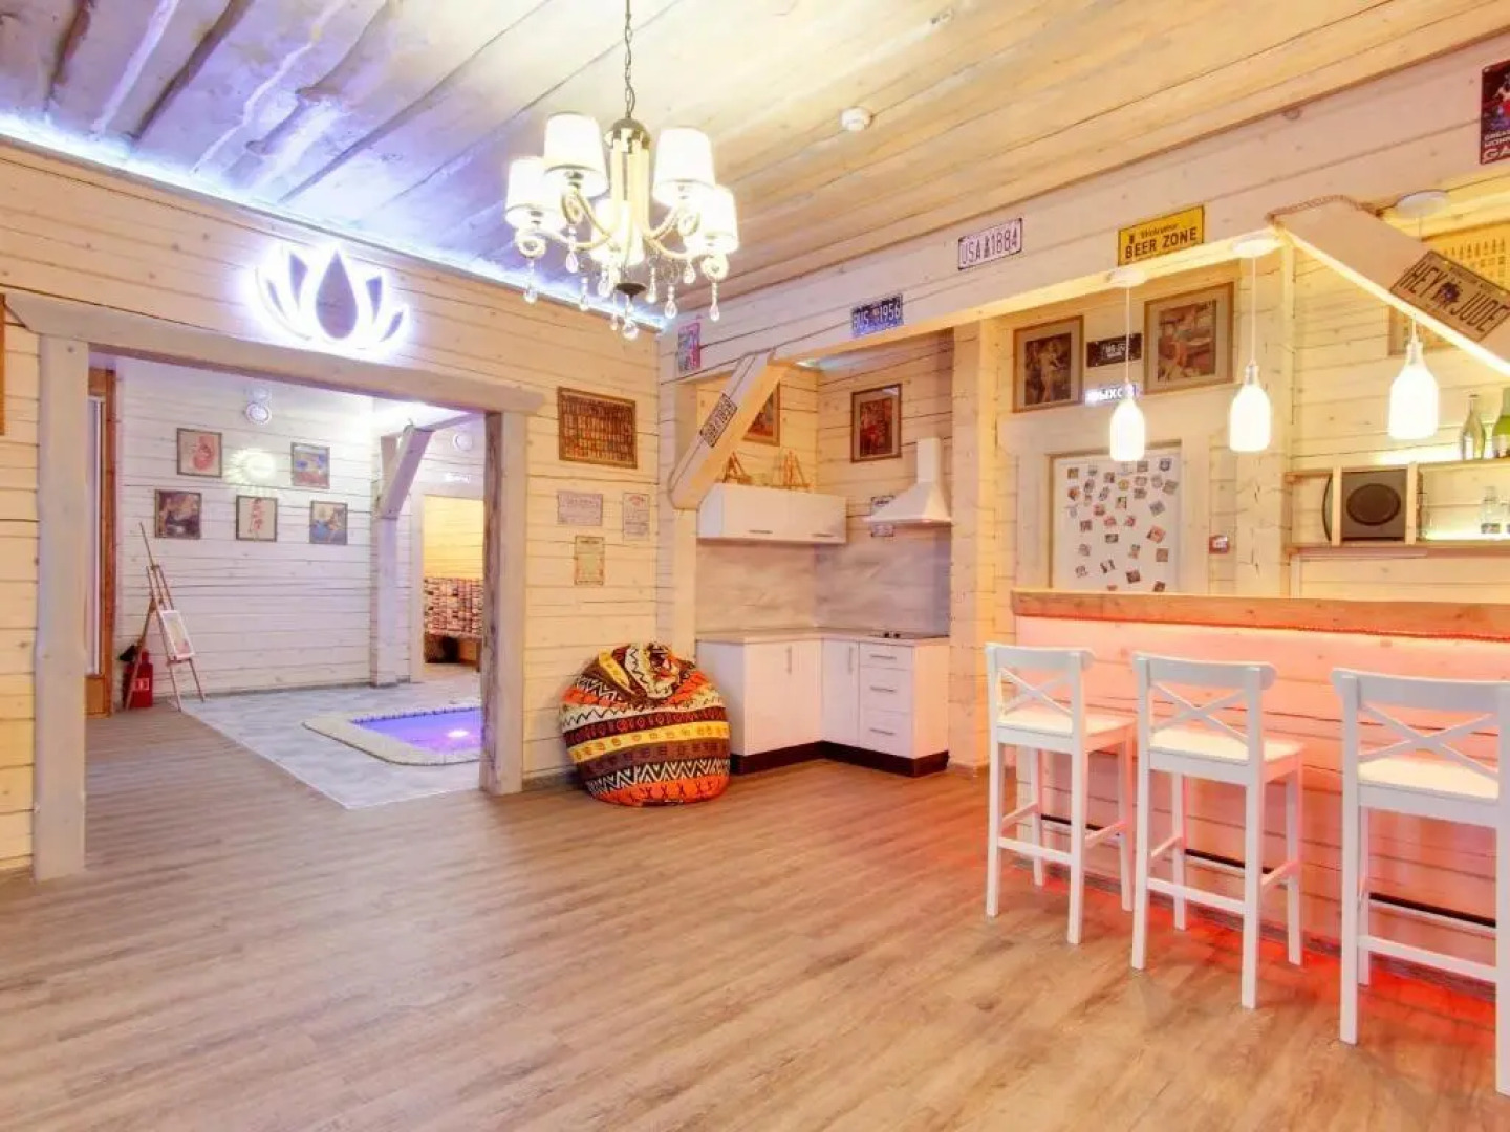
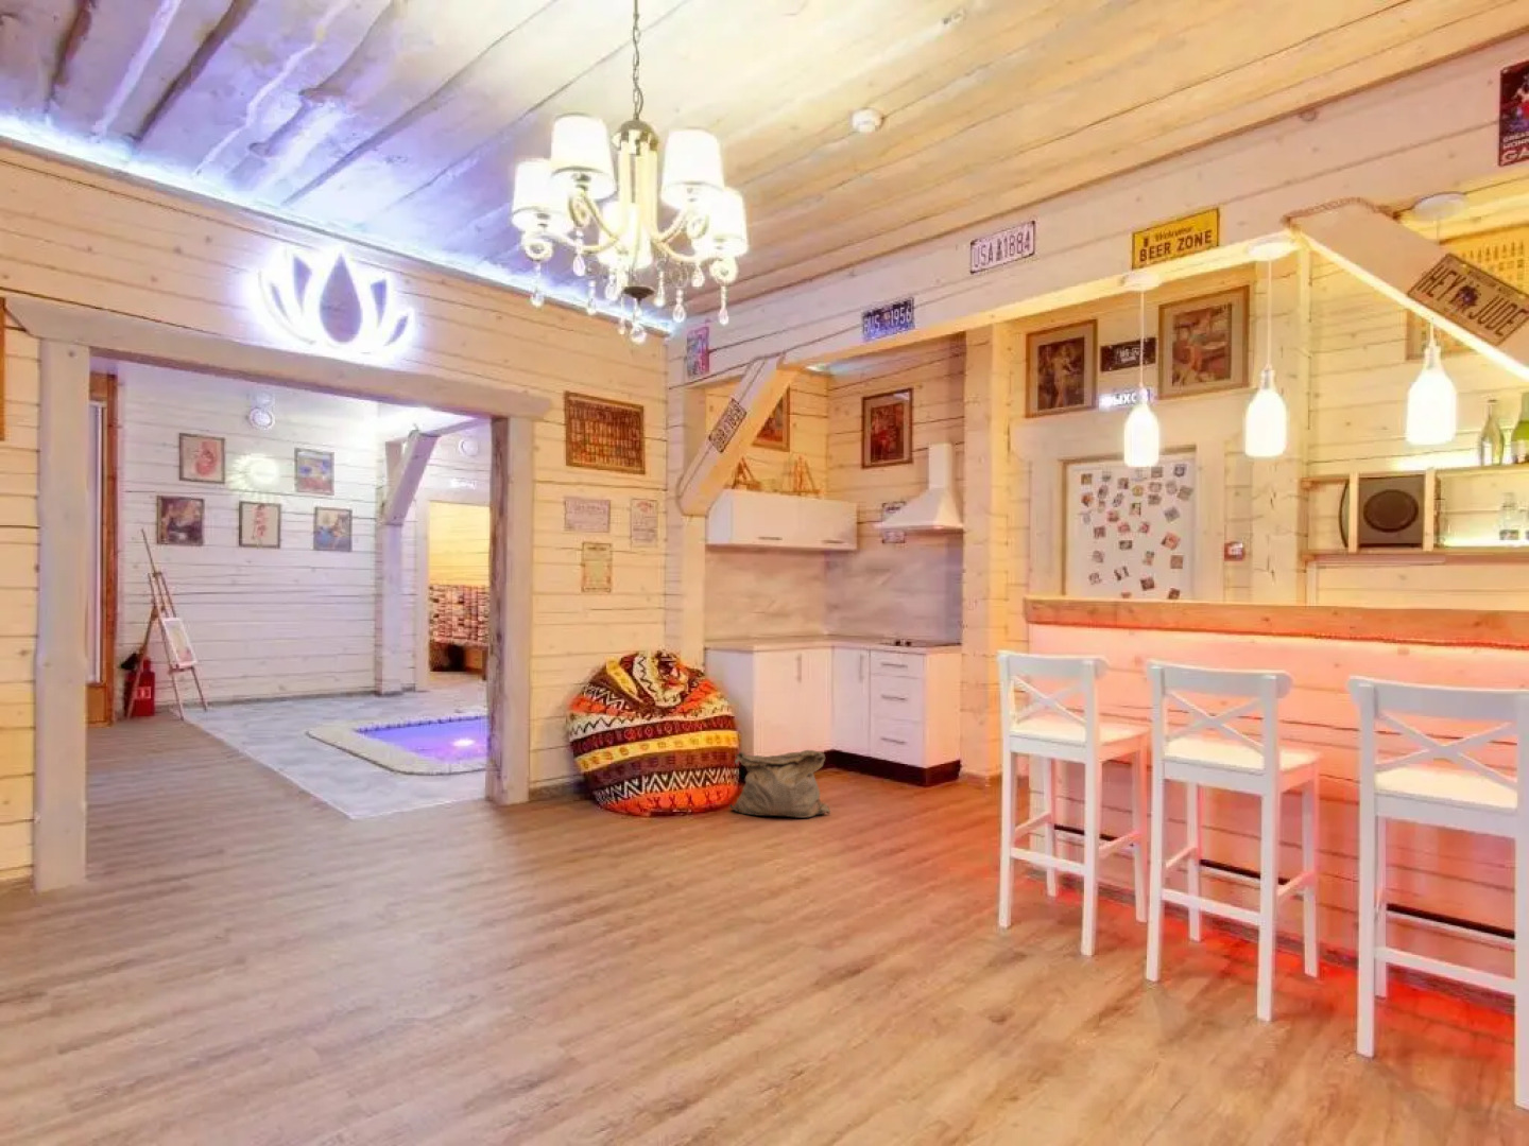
+ bag [728,749,832,820]
